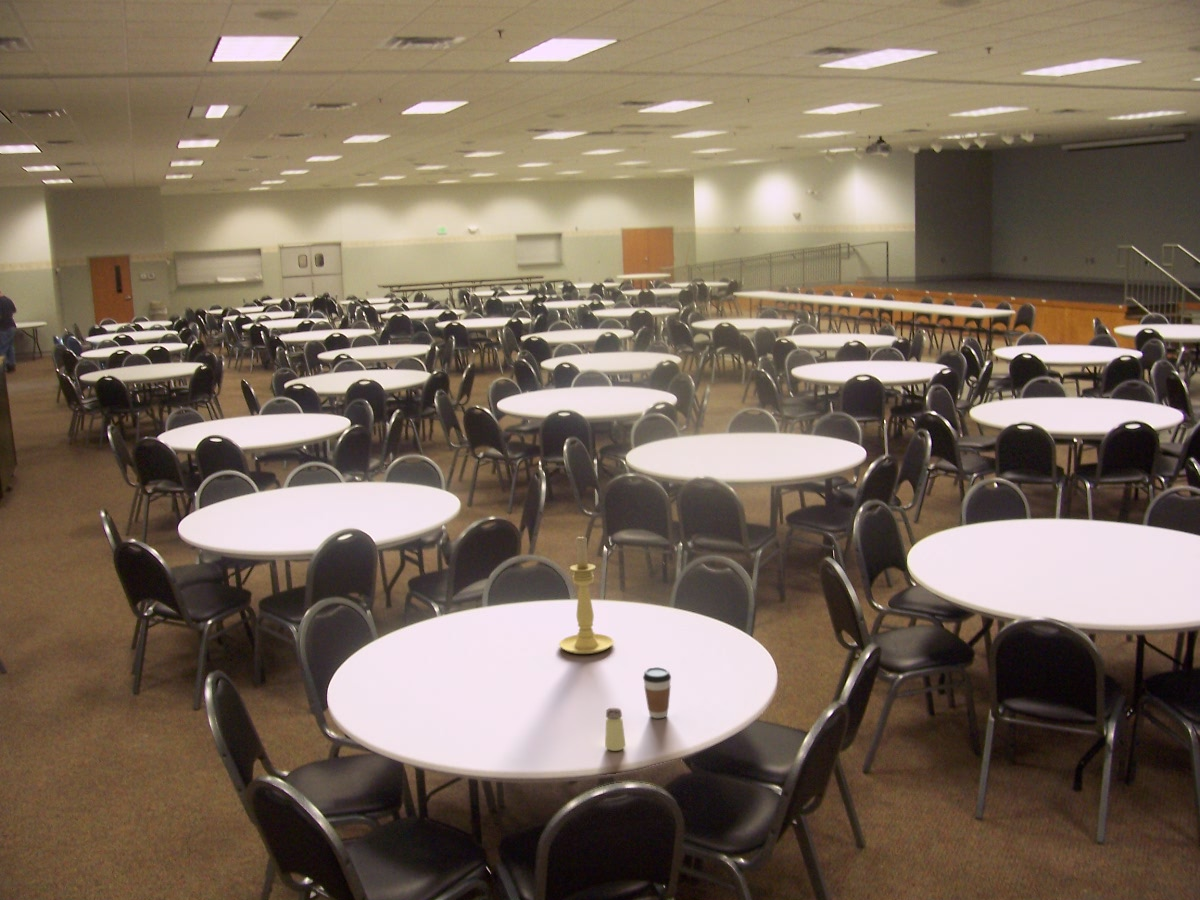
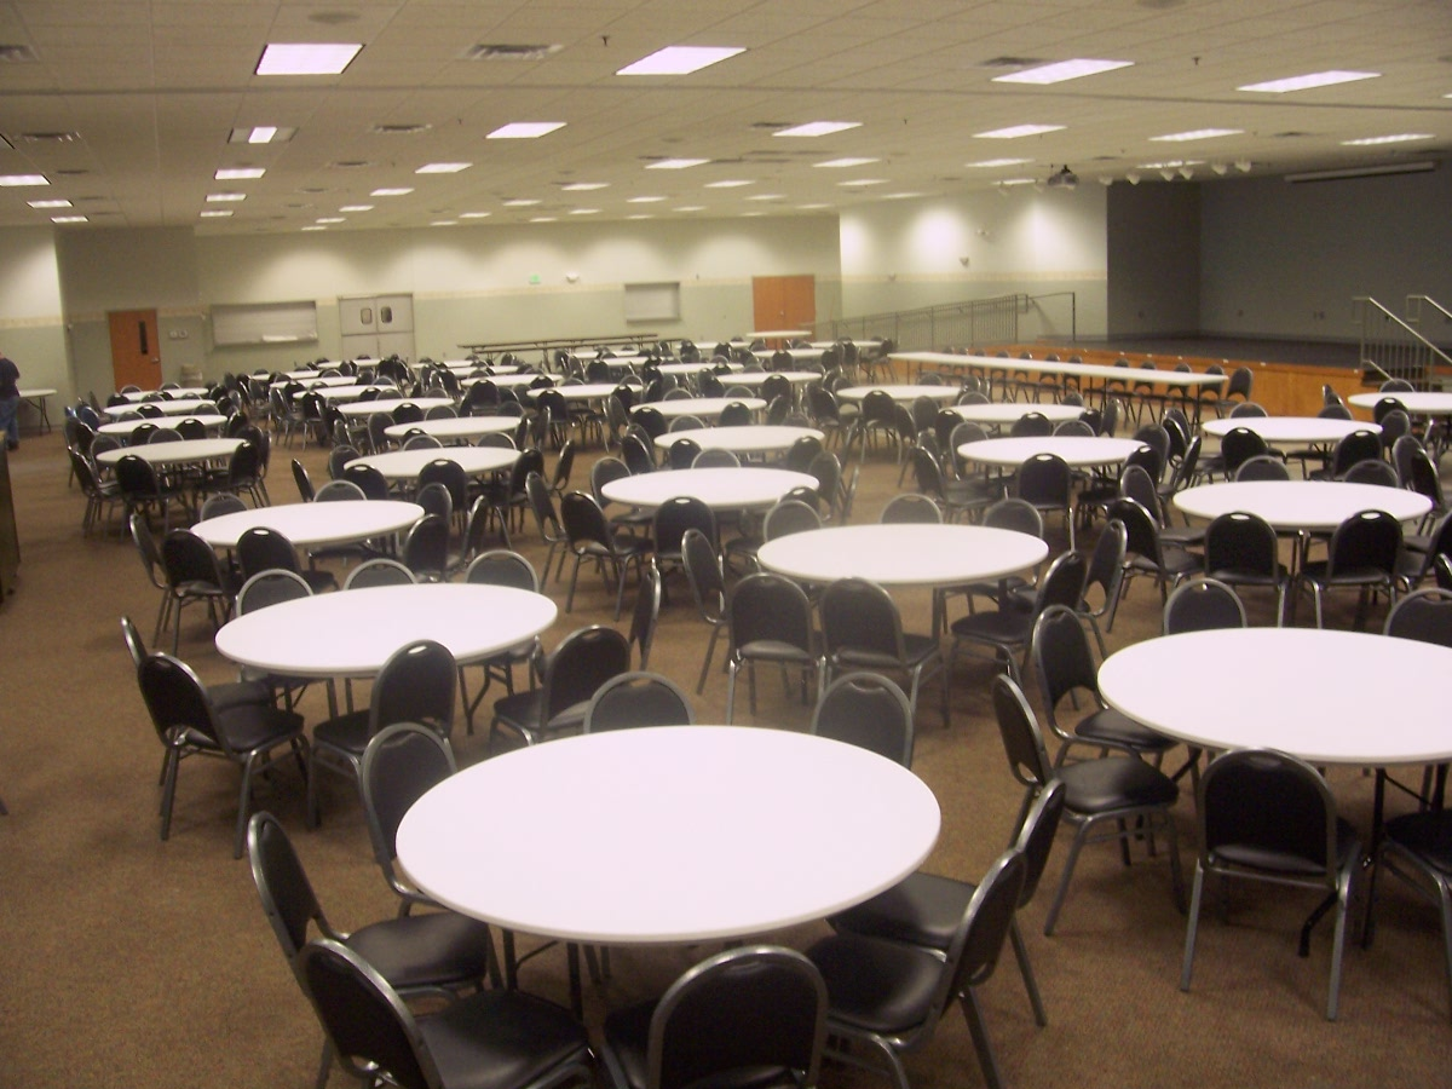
- coffee cup [642,666,672,719]
- saltshaker [604,707,627,752]
- candle holder [558,534,615,655]
